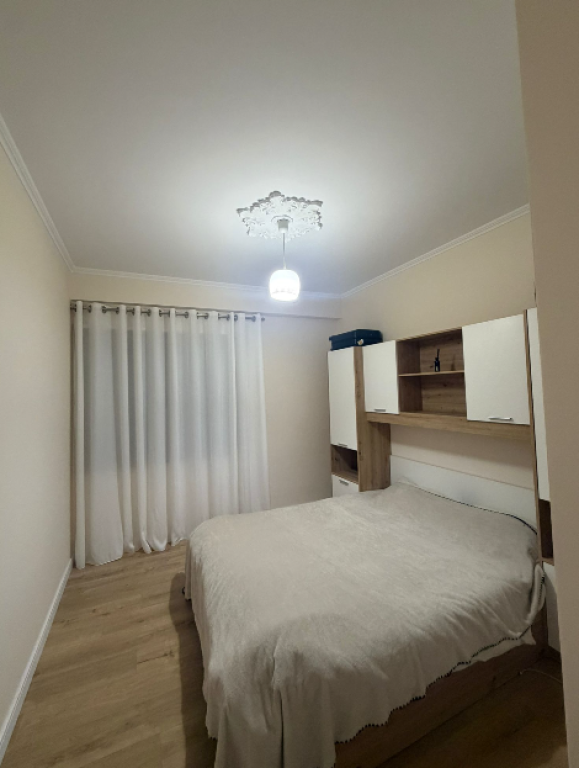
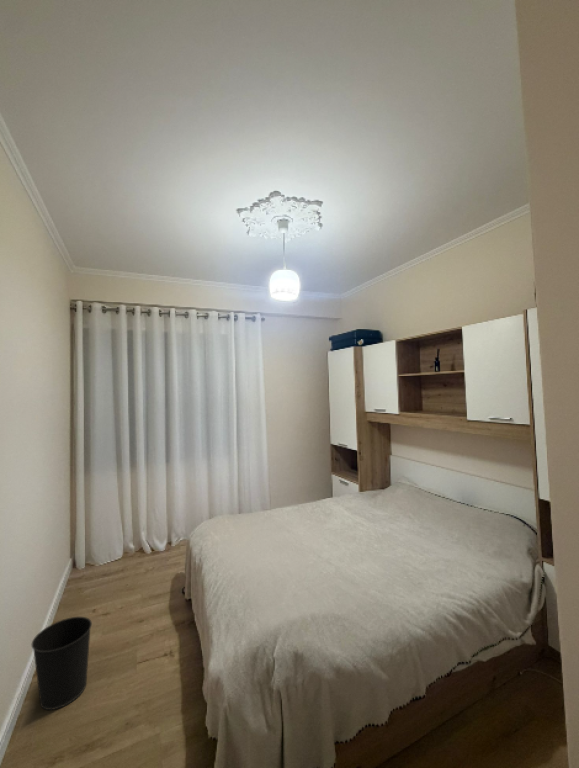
+ wastebasket [31,616,93,711]
